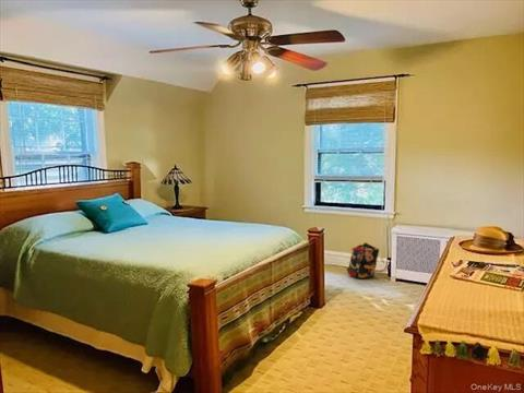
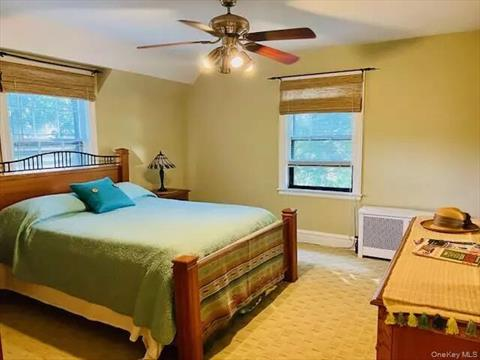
- backpack [346,241,380,279]
